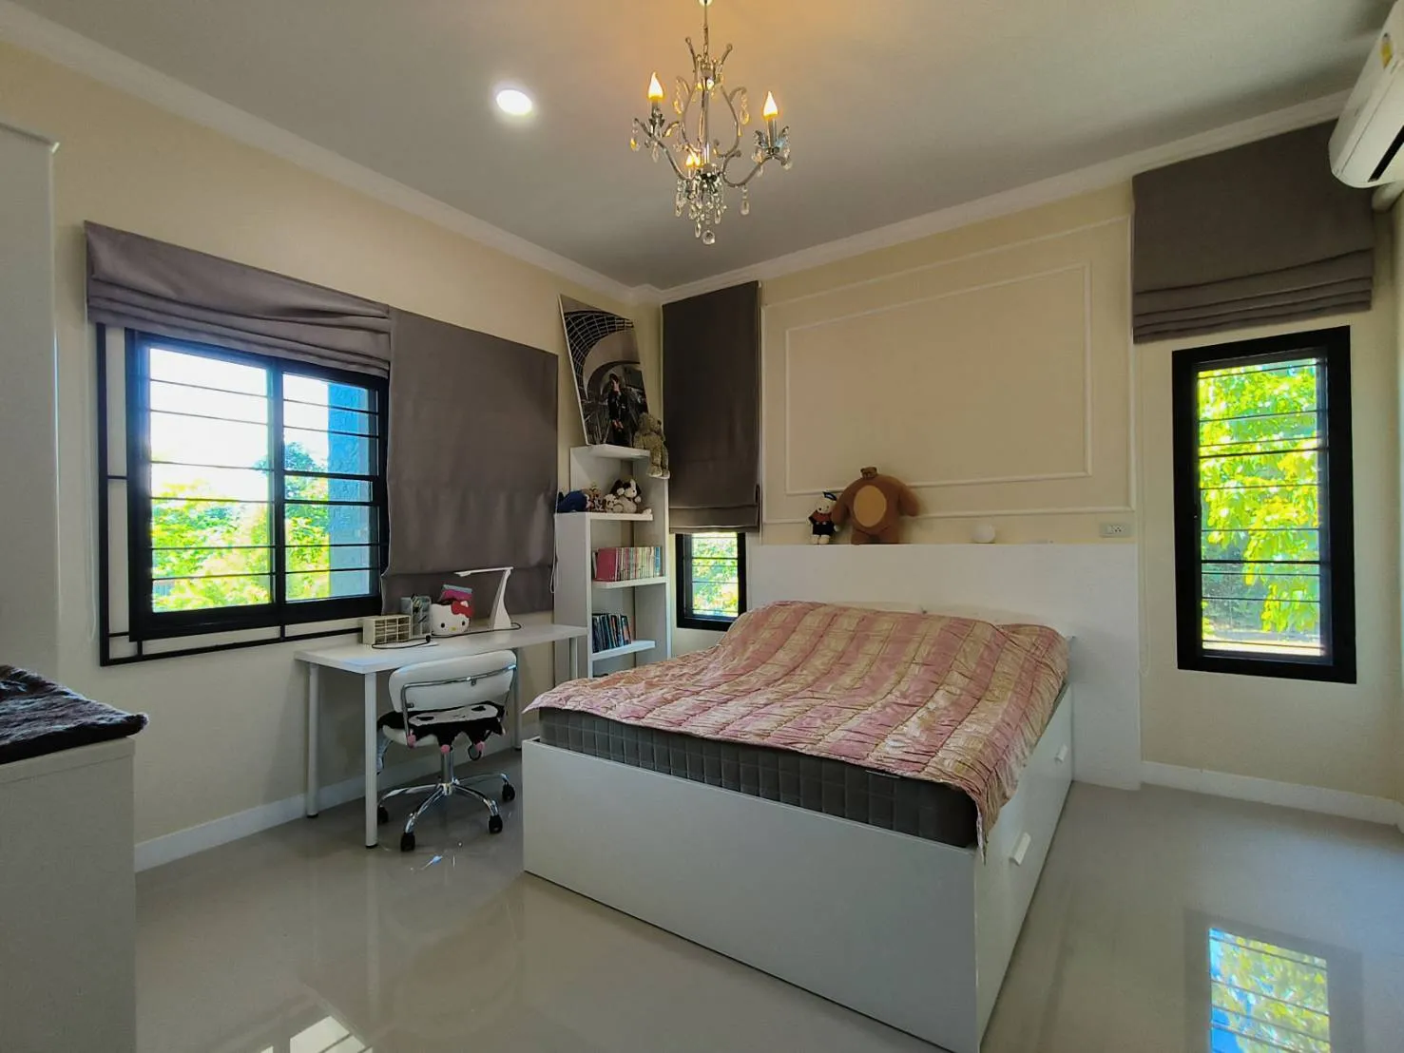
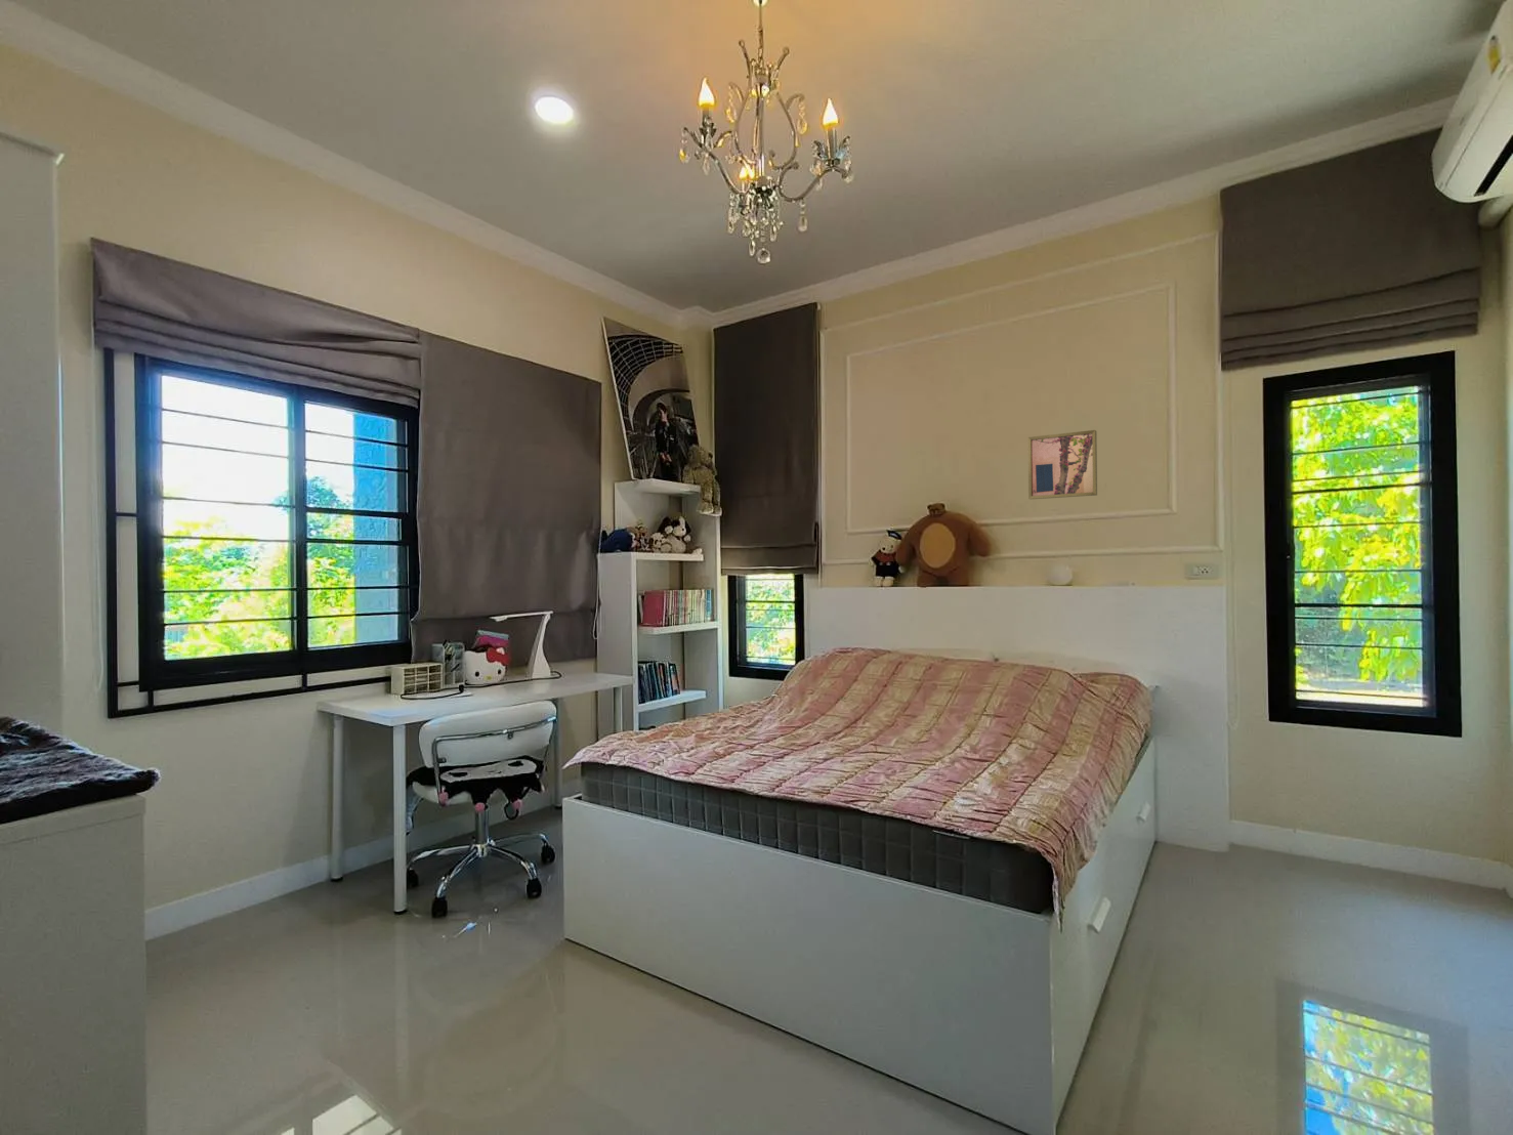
+ wall art [1028,429,1098,500]
